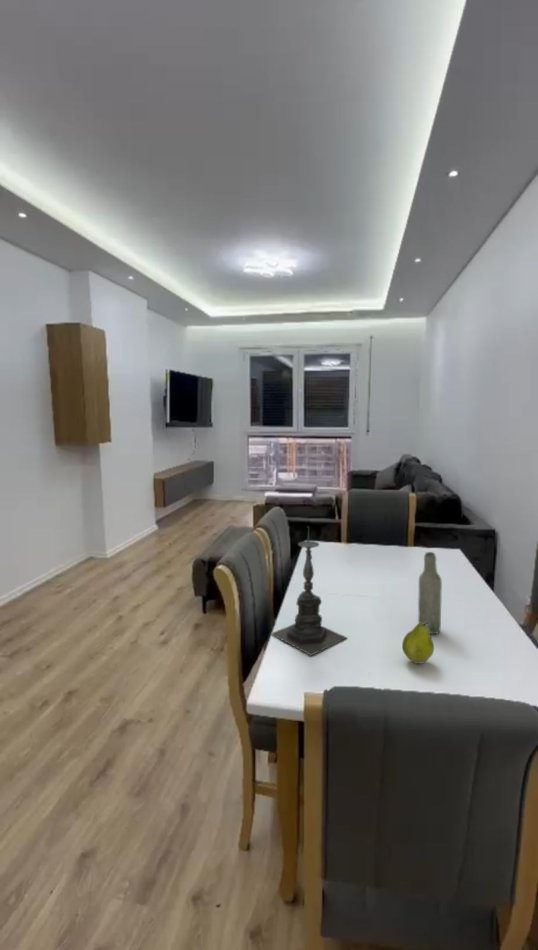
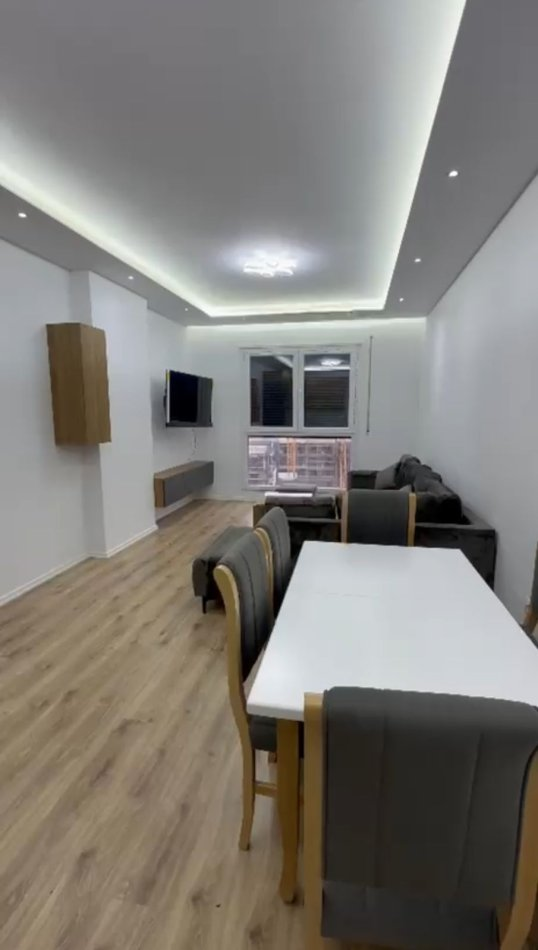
- bottle [417,551,443,635]
- fruit [401,622,435,664]
- candle holder [270,526,349,657]
